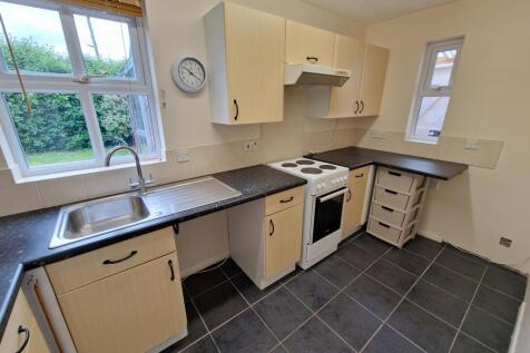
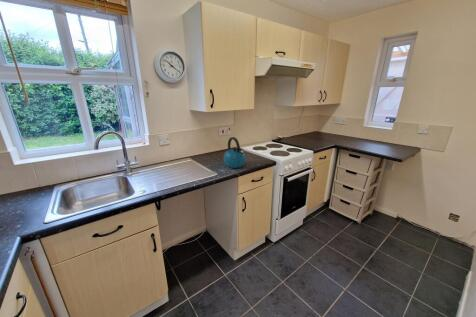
+ kettle [223,136,247,169]
